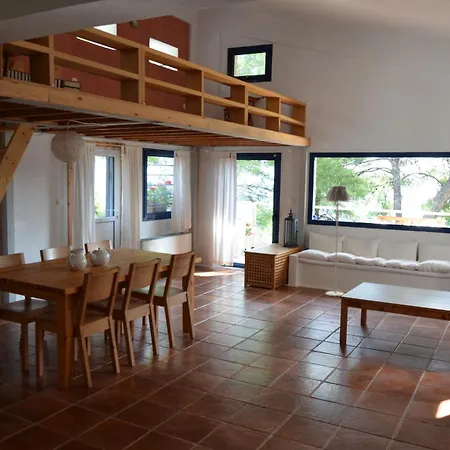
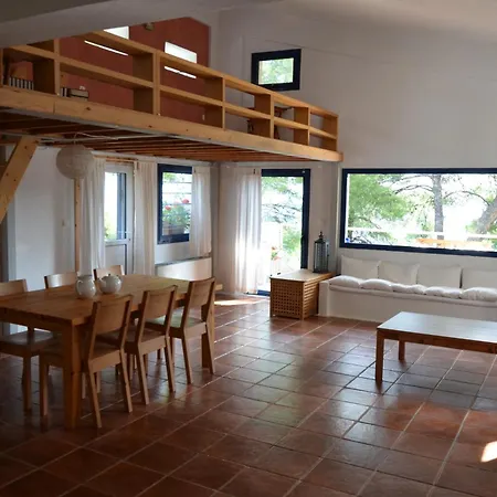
- floor lamp [324,185,351,297]
